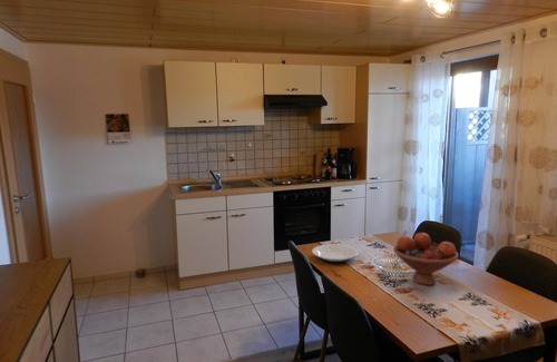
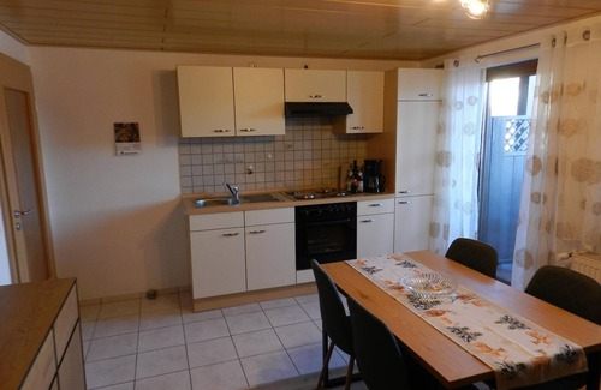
- fruit bowl [392,232,460,286]
- plate [311,243,359,264]
